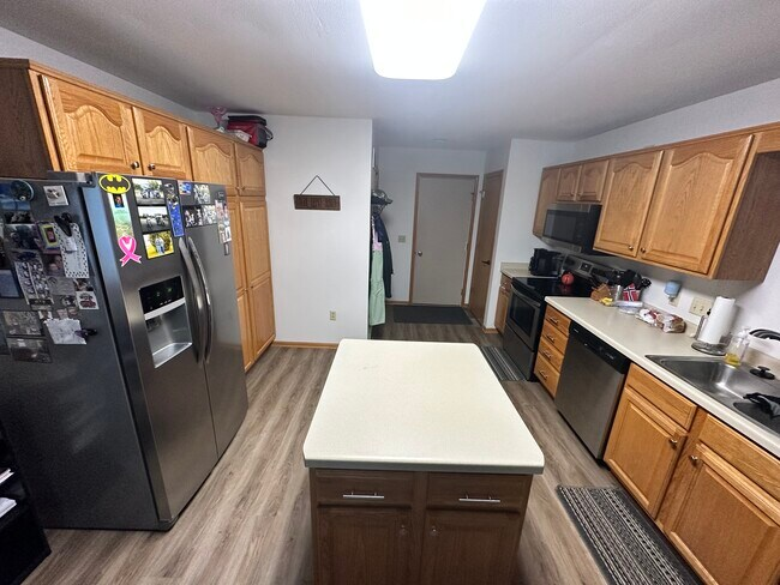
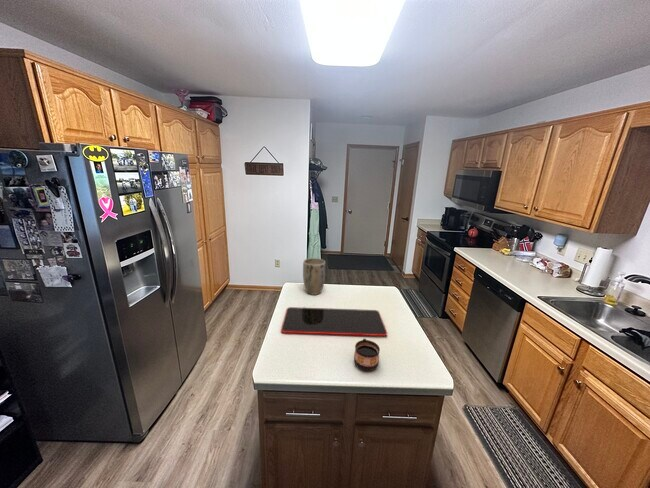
+ cutting board [280,306,388,337]
+ plant pot [302,257,326,296]
+ cup [353,338,381,372]
